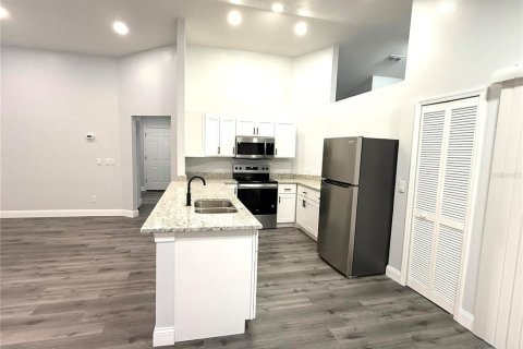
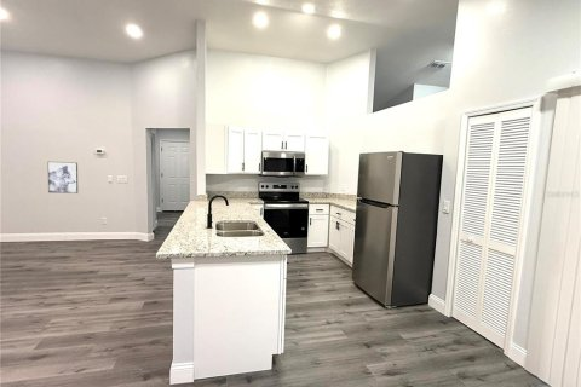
+ wall art [47,161,79,195]
